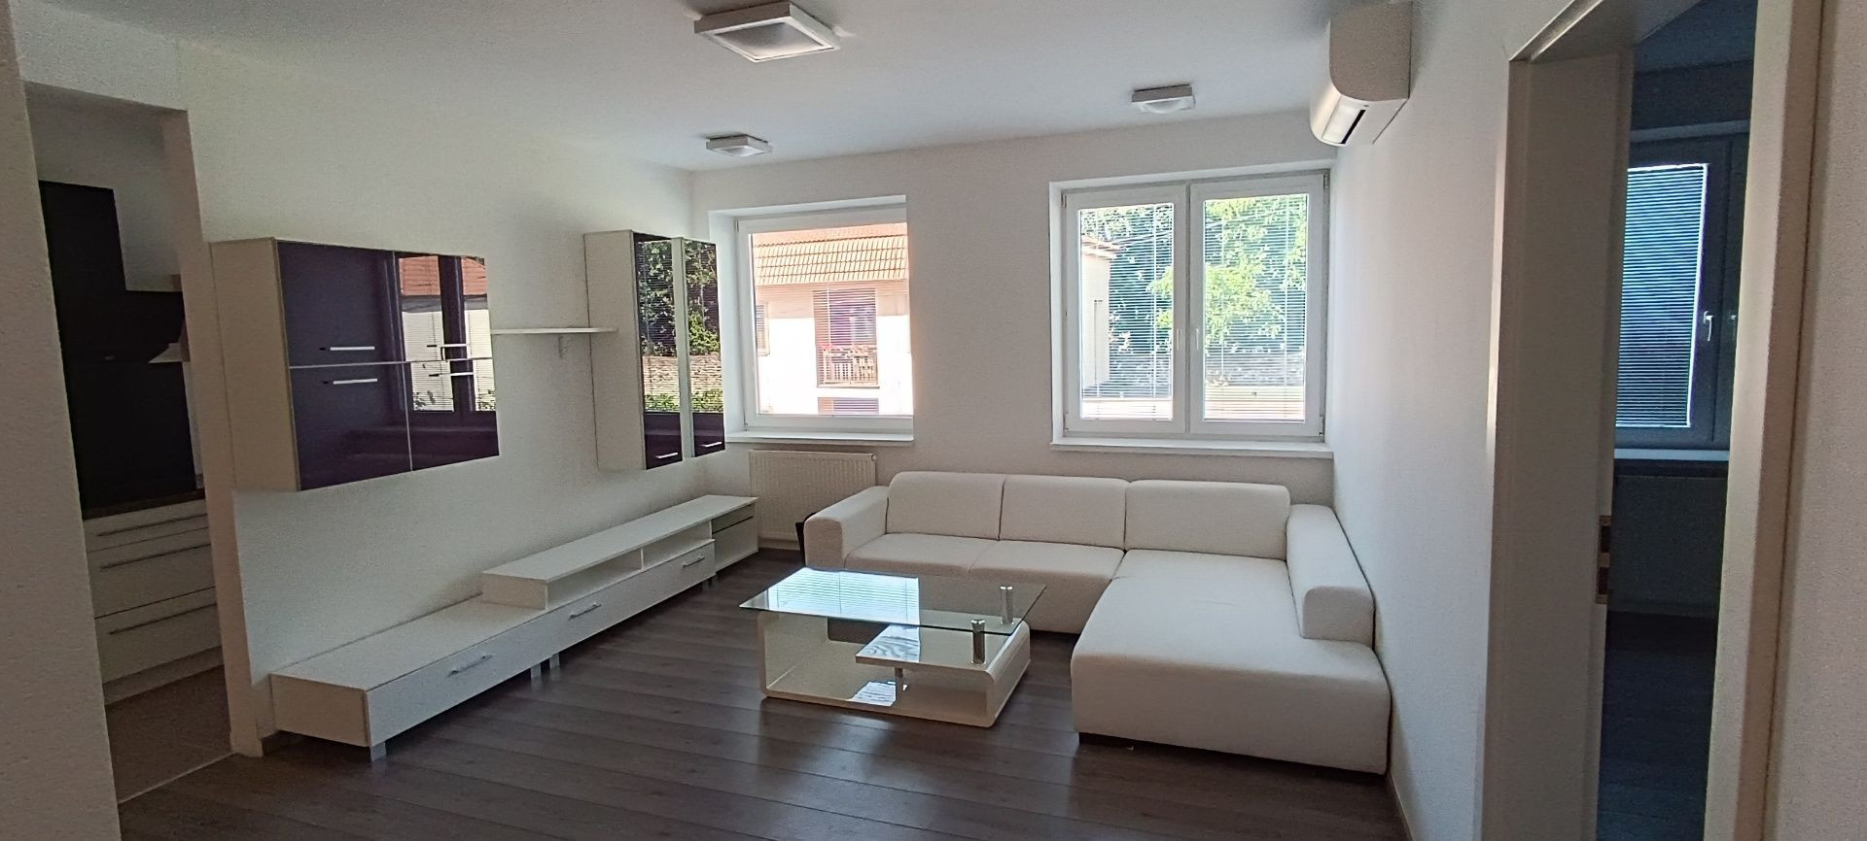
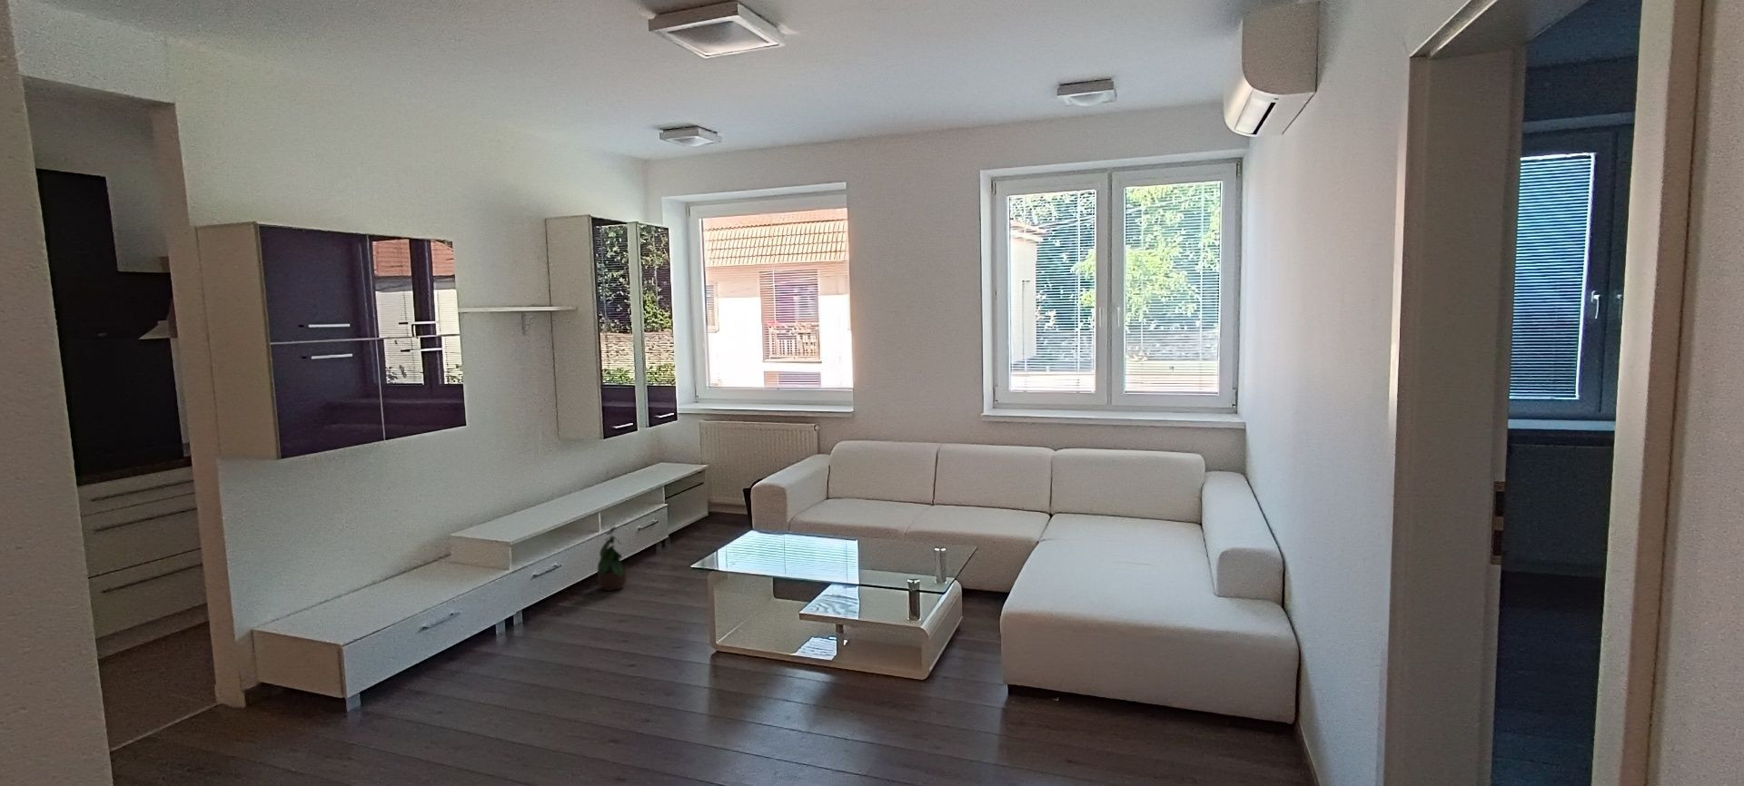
+ potted plant [596,521,633,591]
